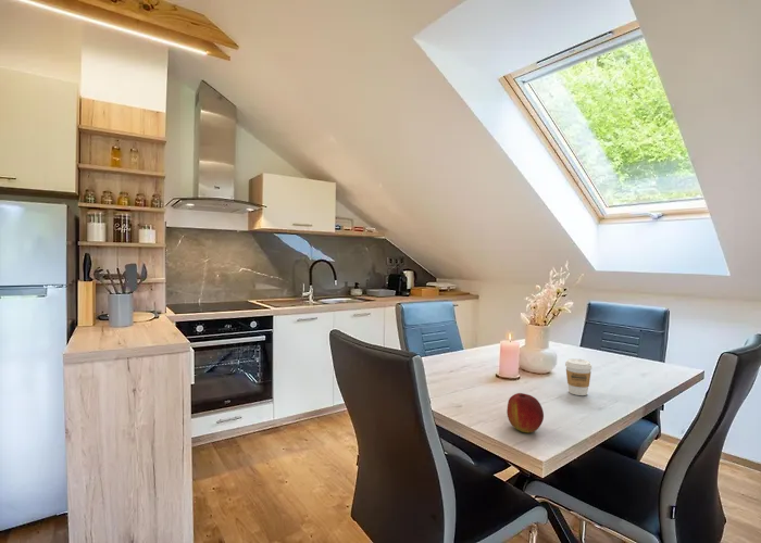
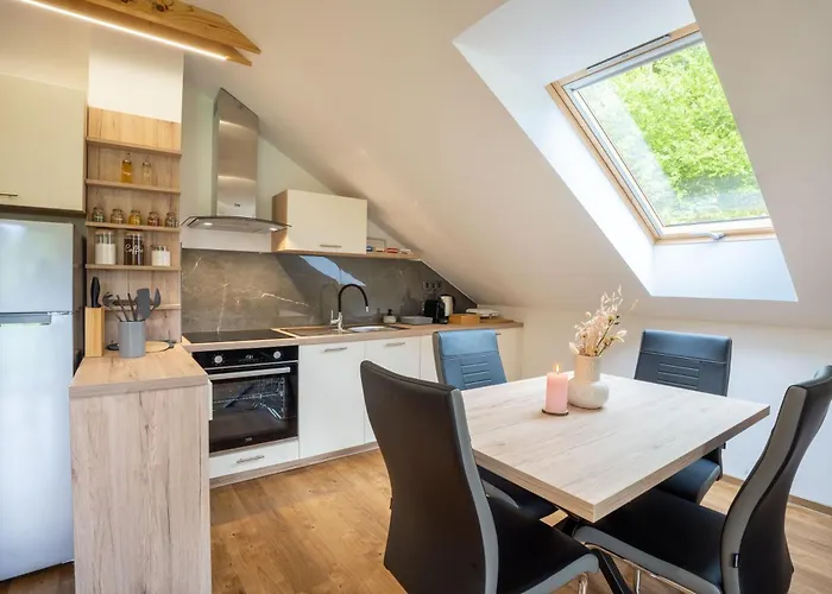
- apple [506,392,545,433]
- coffee cup [564,358,592,396]
